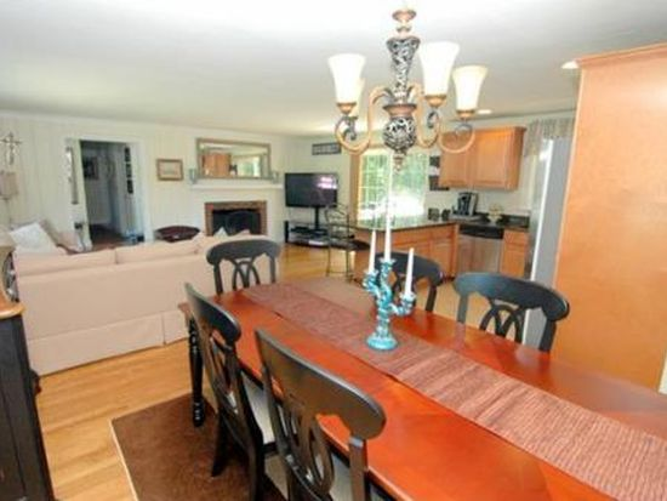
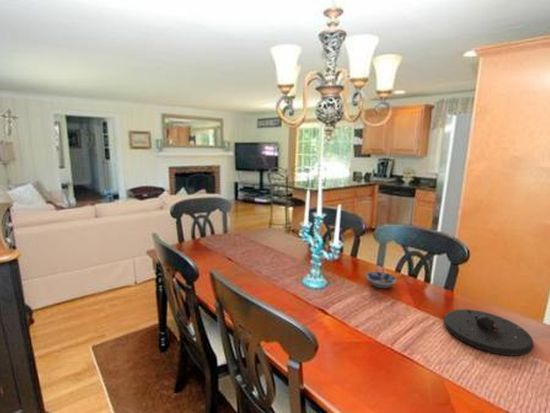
+ bowl [365,271,398,289]
+ plate [443,308,534,357]
